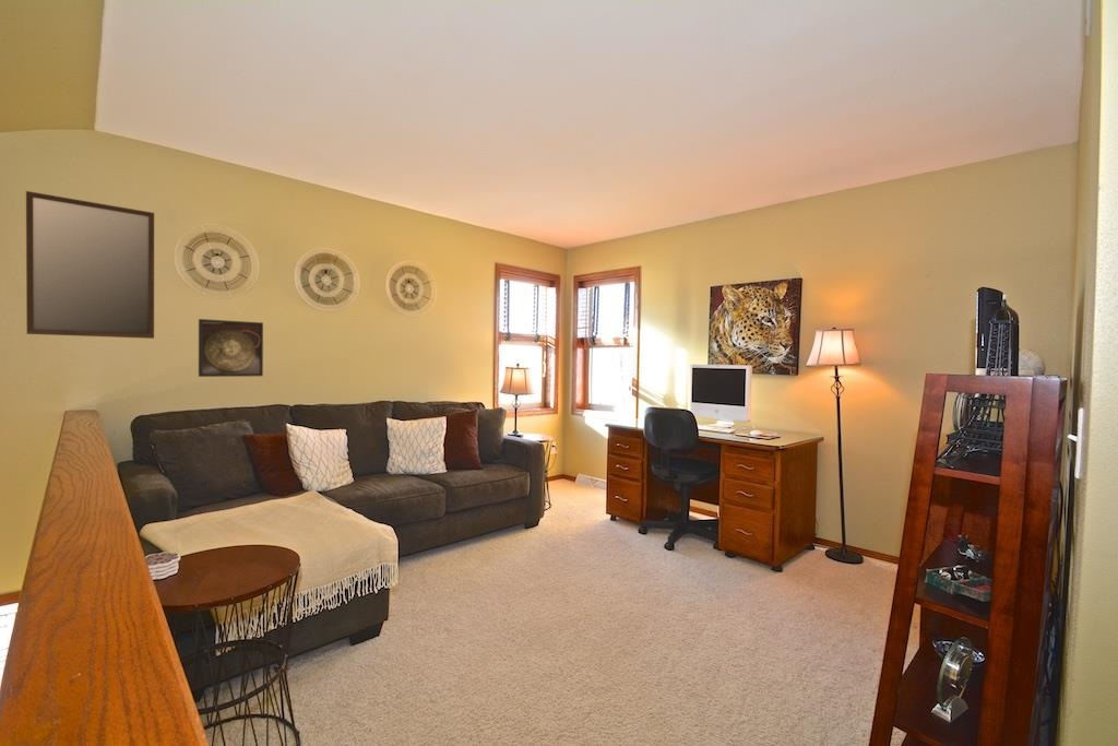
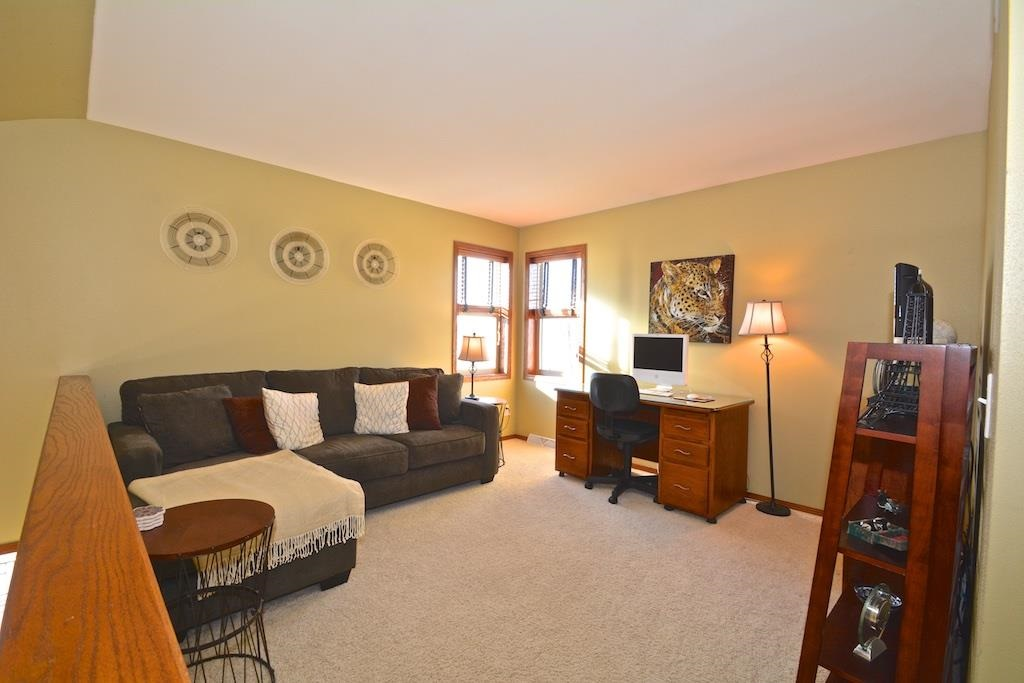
- home mirror [25,190,155,340]
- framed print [198,318,264,378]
